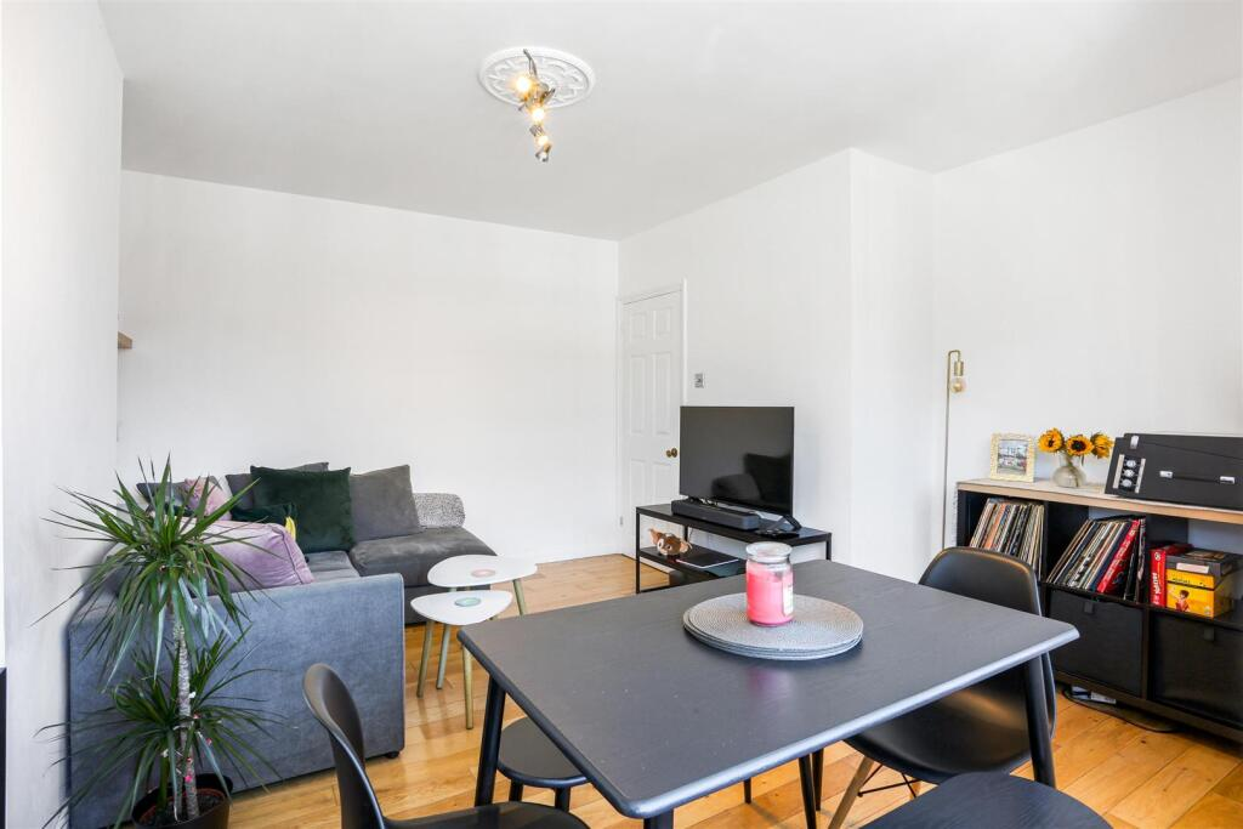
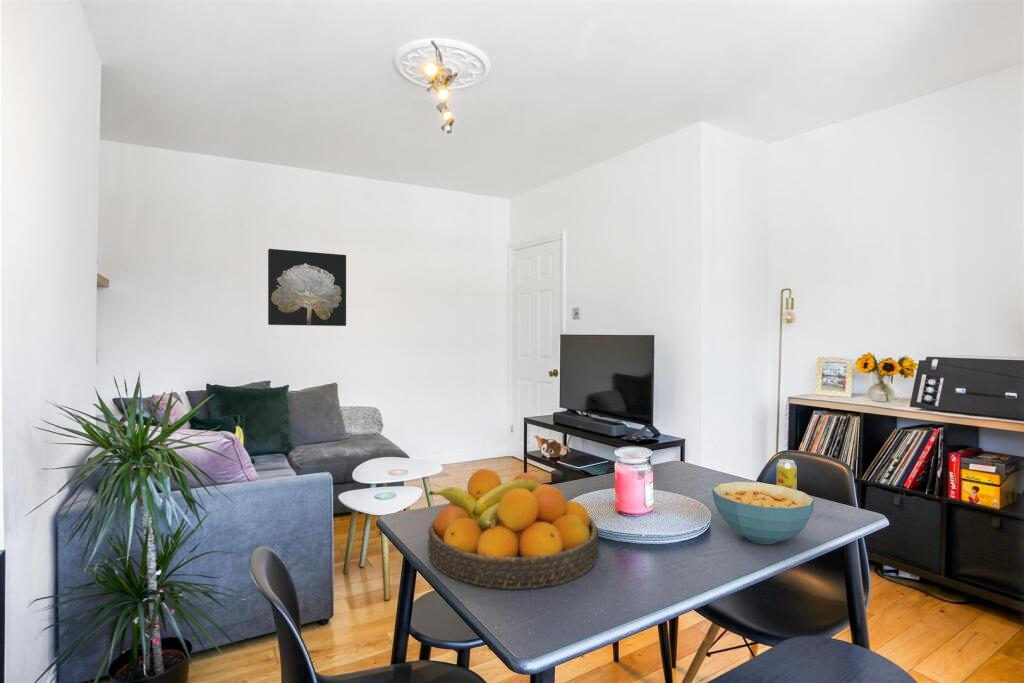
+ wall art [267,248,347,327]
+ fruit bowl [427,468,600,590]
+ cereal bowl [711,481,815,545]
+ beverage can [776,458,798,490]
